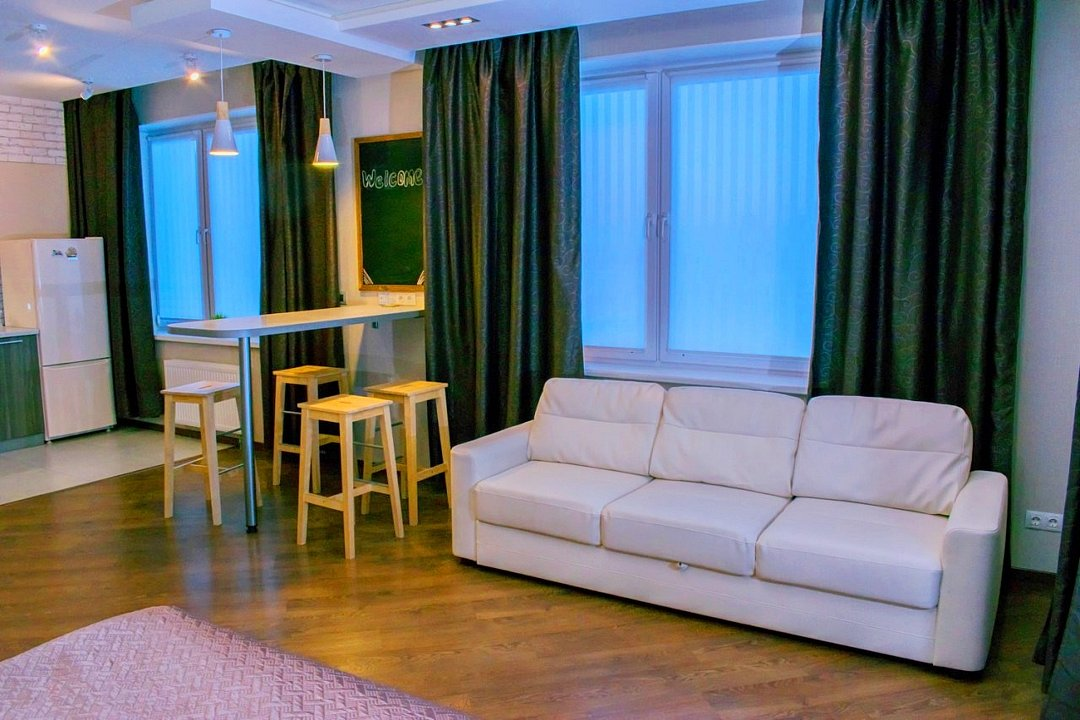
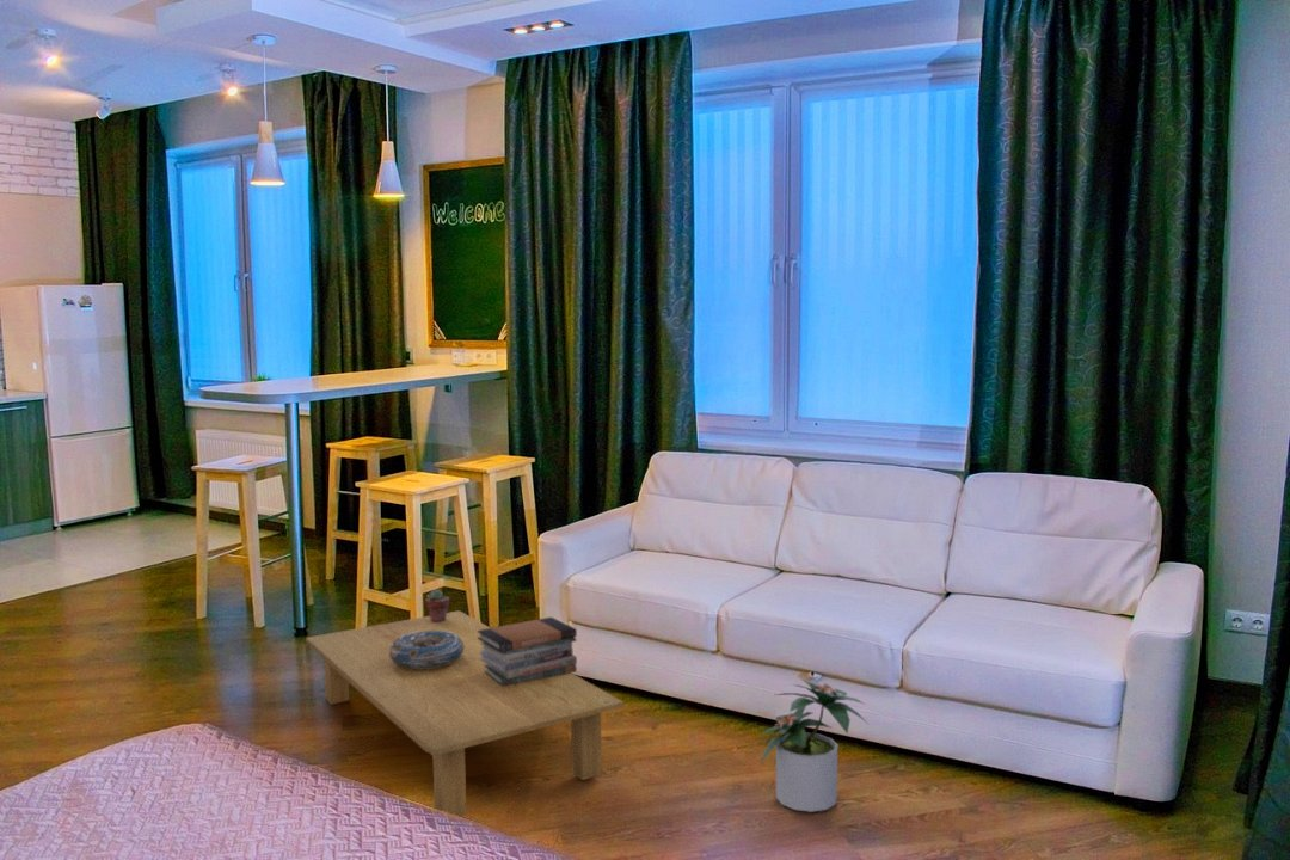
+ coffee table [305,609,625,818]
+ decorative bowl [389,631,465,670]
+ potted succulent [424,589,450,622]
+ potted plant [757,678,868,813]
+ book stack [478,615,578,687]
